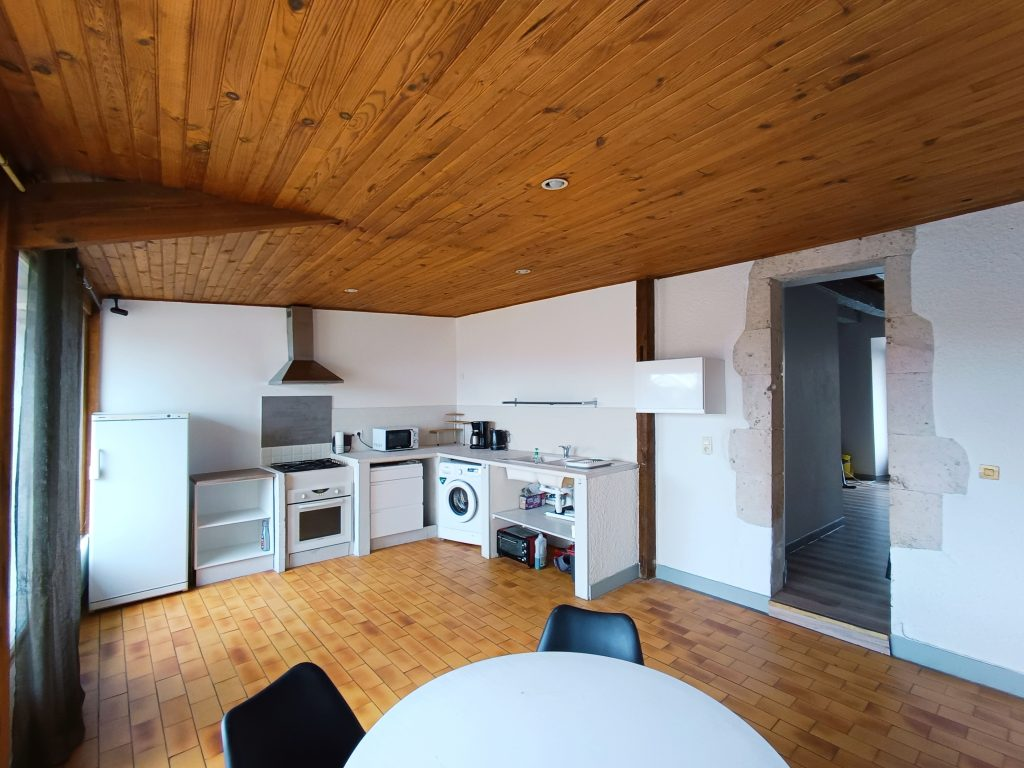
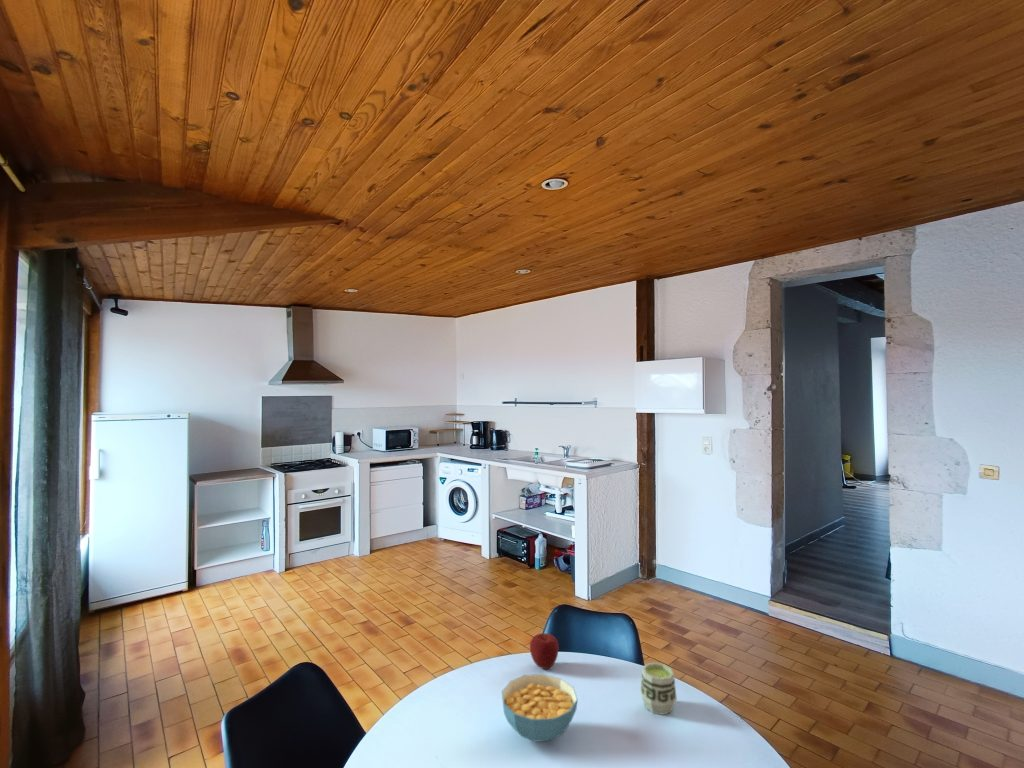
+ cup [639,661,678,716]
+ apple [529,632,560,670]
+ cereal bowl [501,673,579,742]
